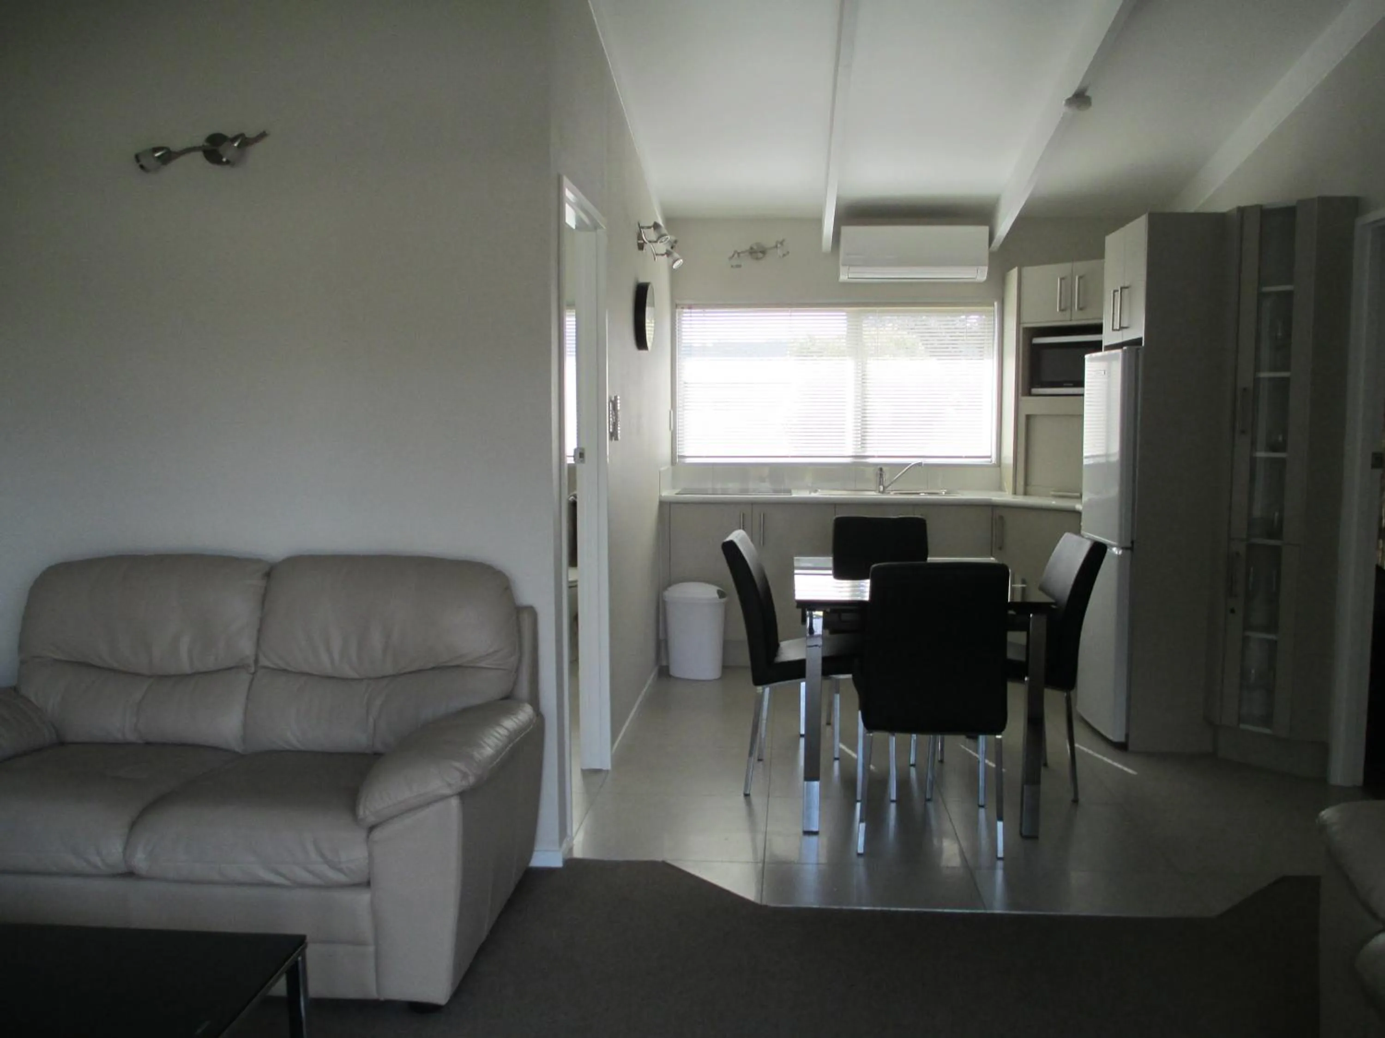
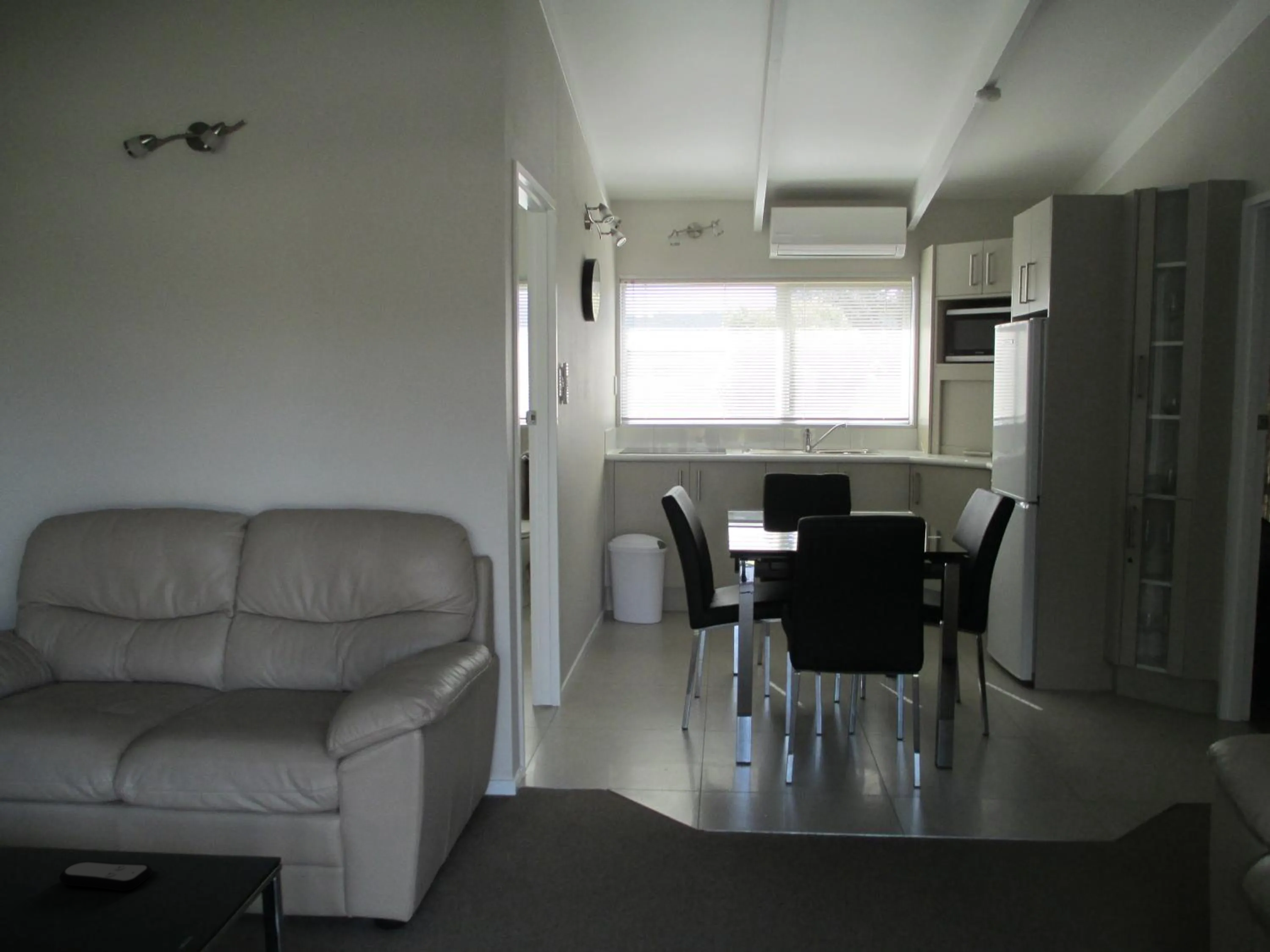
+ remote control [58,861,153,891]
